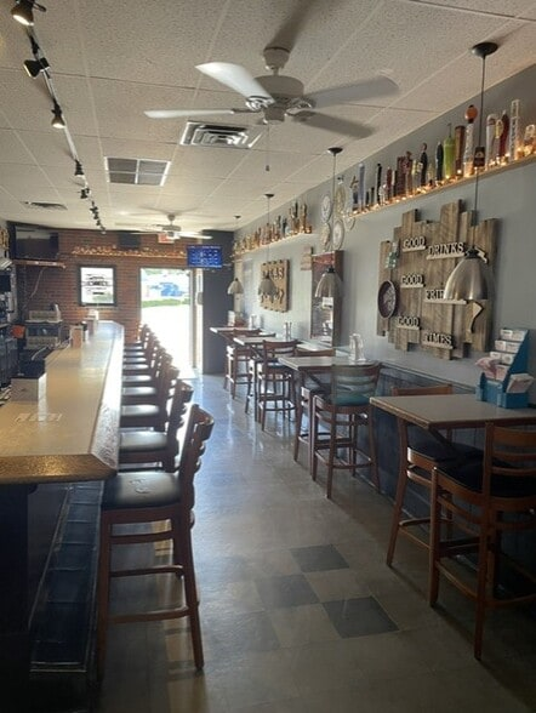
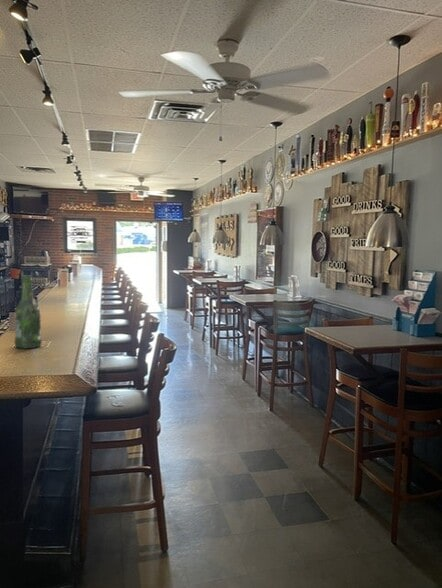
+ beer bottle [13,274,43,350]
